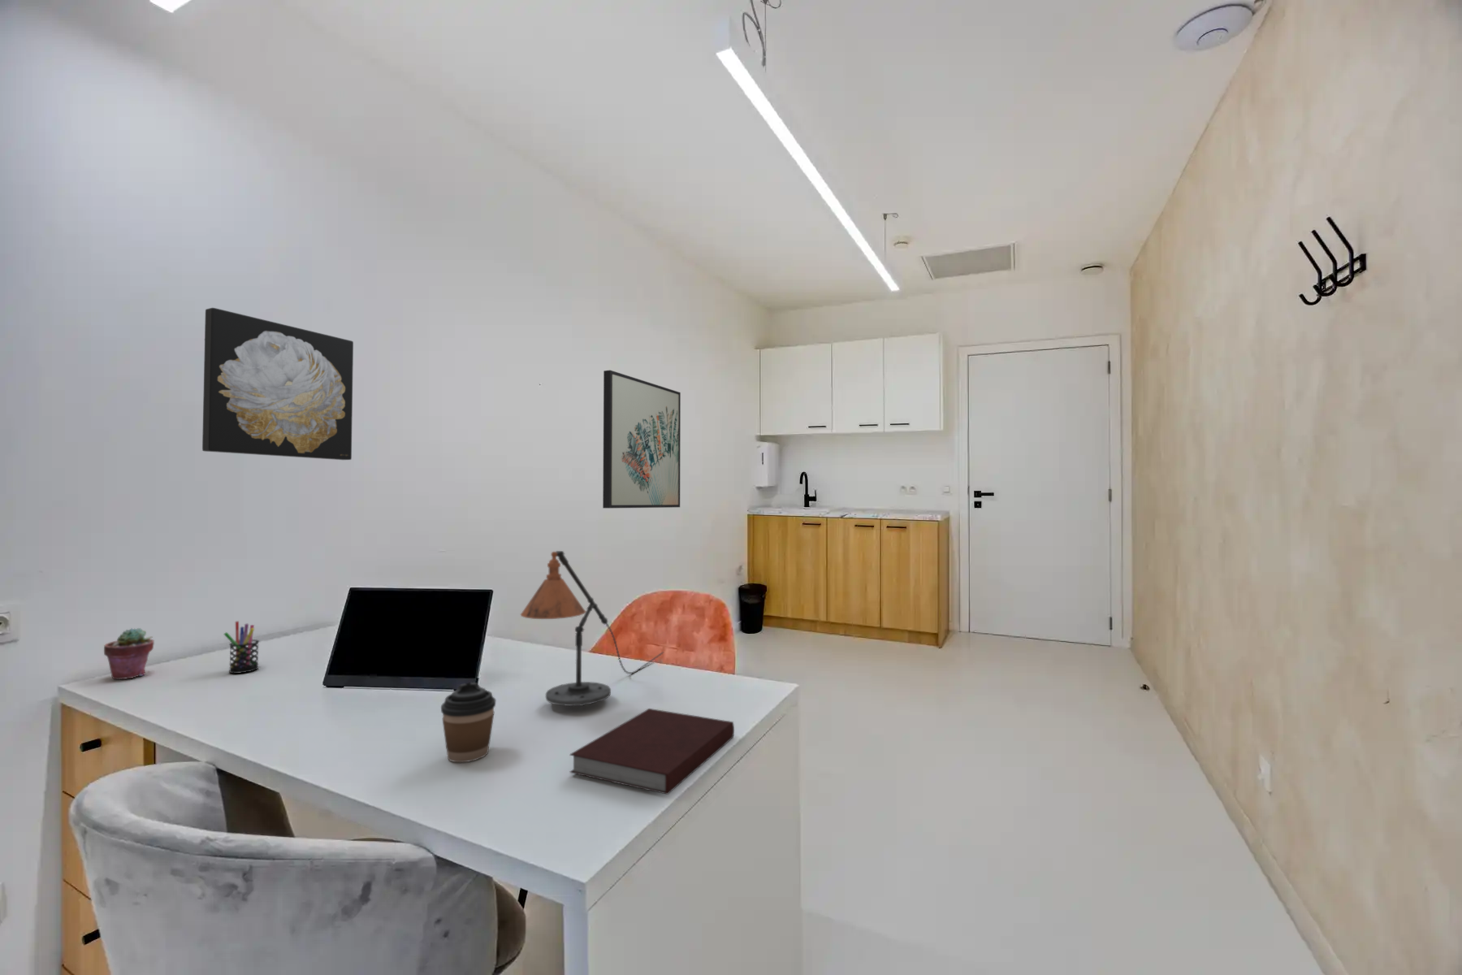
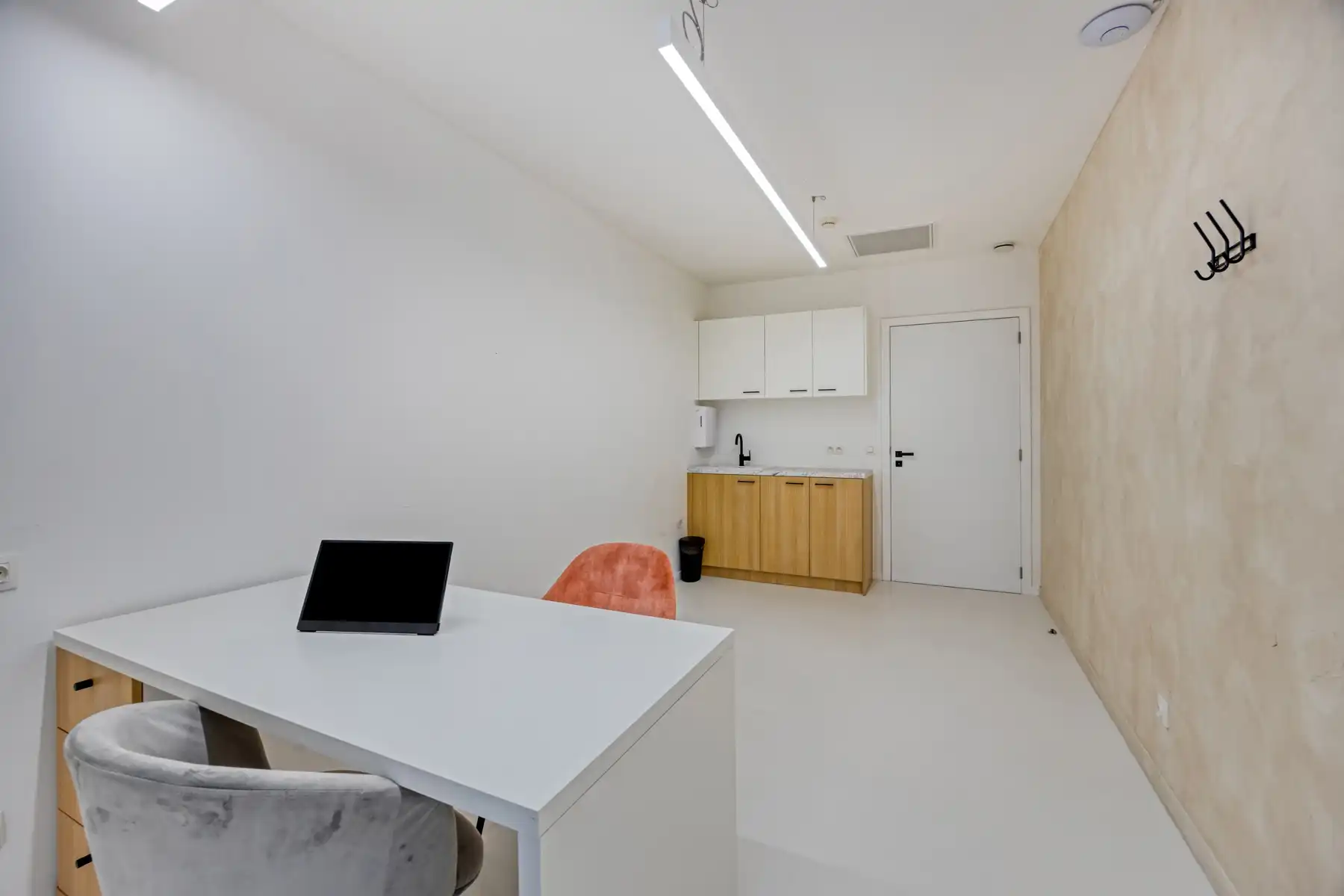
- potted succulent [103,627,156,680]
- coffee cup [441,681,496,763]
- wall art [201,307,355,460]
- desk lamp [520,550,665,707]
- notebook [569,707,735,795]
- wall art [602,370,681,508]
- pen holder [223,620,260,675]
